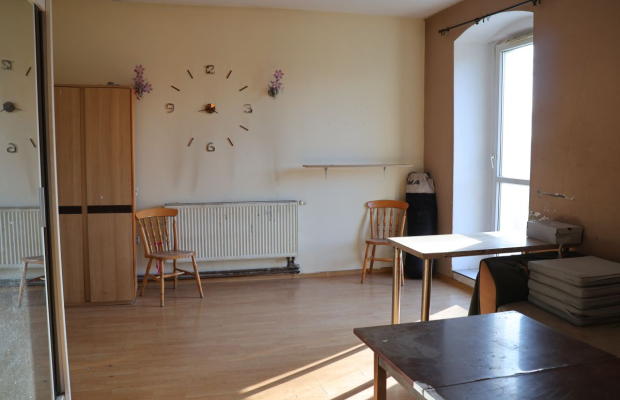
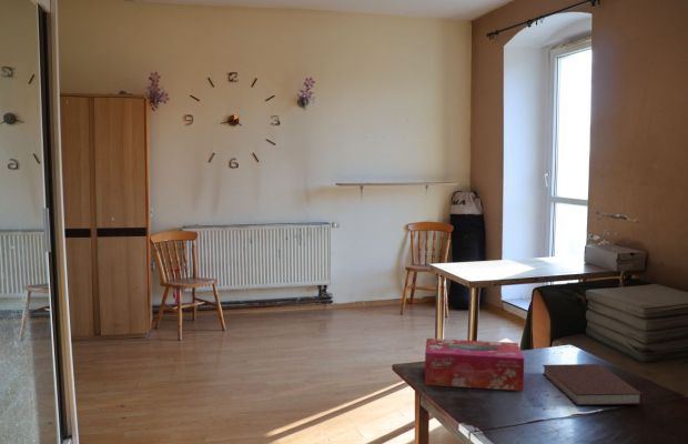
+ tissue box [424,337,525,392]
+ notebook [542,363,644,406]
